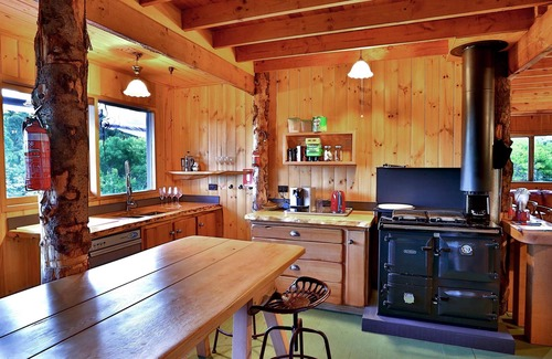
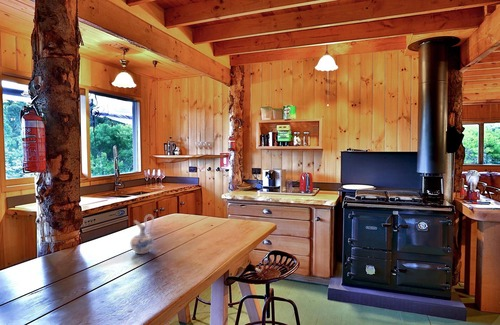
+ ceramic pitcher [130,214,155,255]
